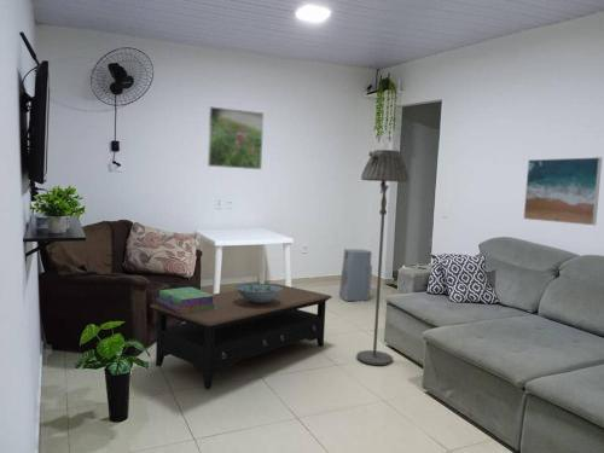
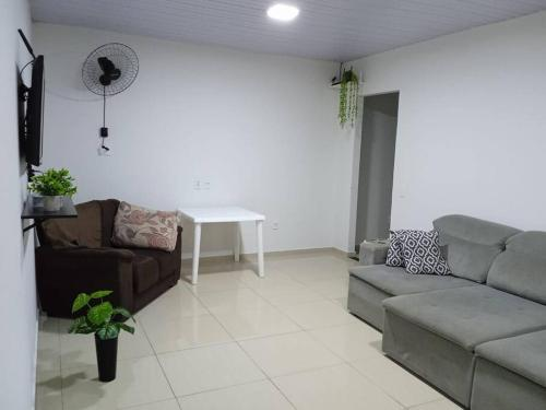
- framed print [207,105,265,170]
- coffee table [149,283,333,390]
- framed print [523,156,603,226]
- floor lamp [355,149,411,366]
- stack of books [156,286,216,314]
- decorative bowl [236,283,283,303]
- air purifier [338,248,373,302]
